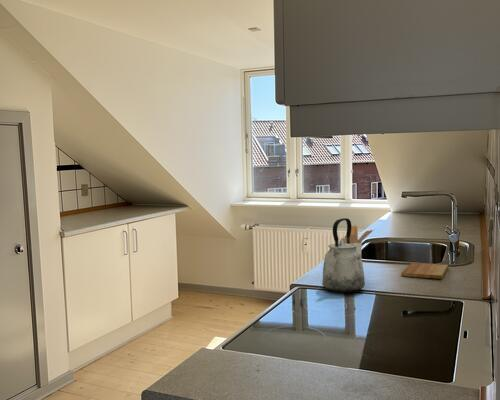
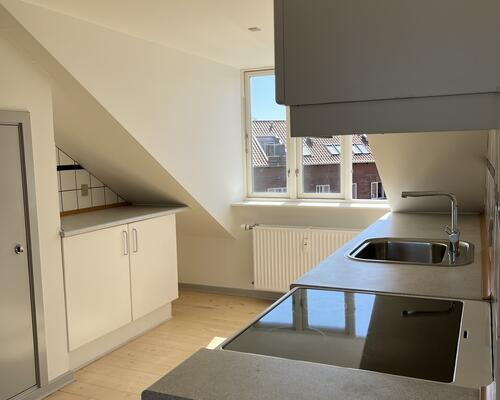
- cutting board [401,262,449,280]
- utensil holder [338,225,376,255]
- kettle [321,217,366,293]
